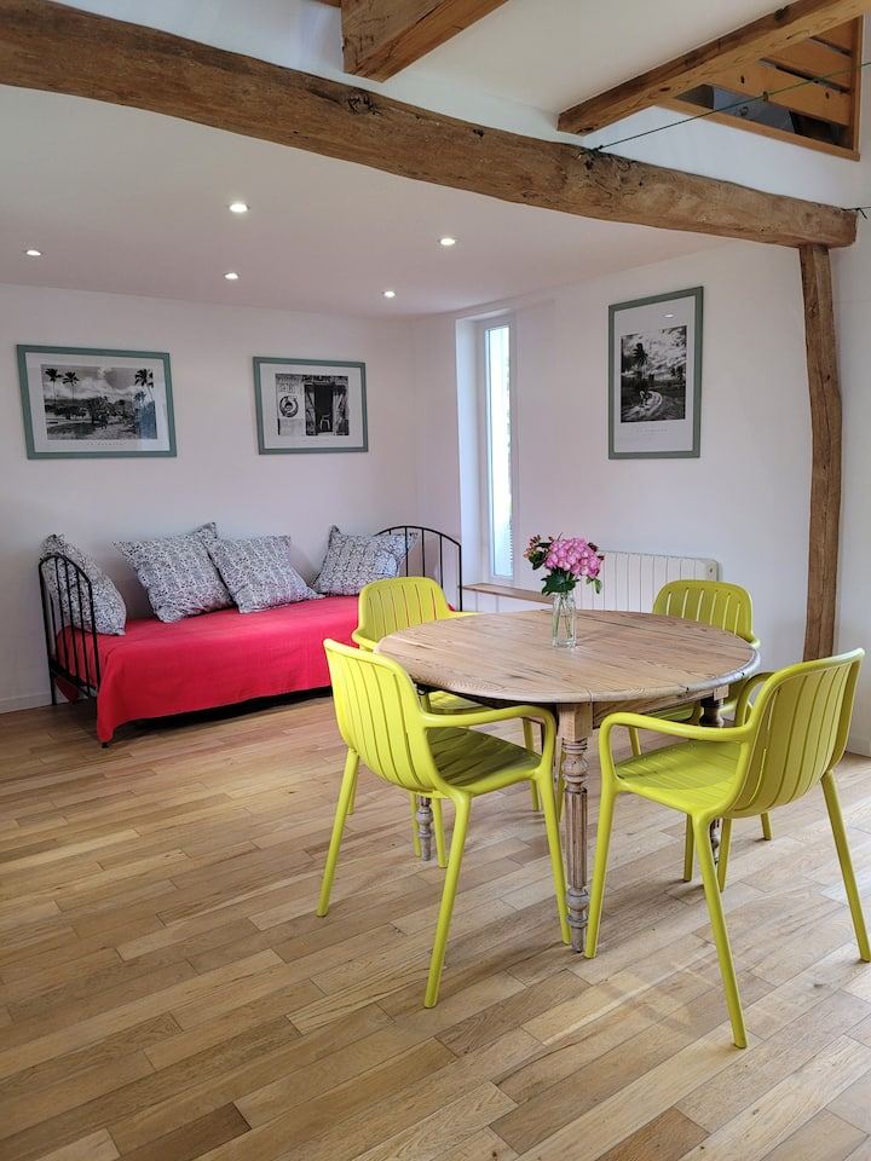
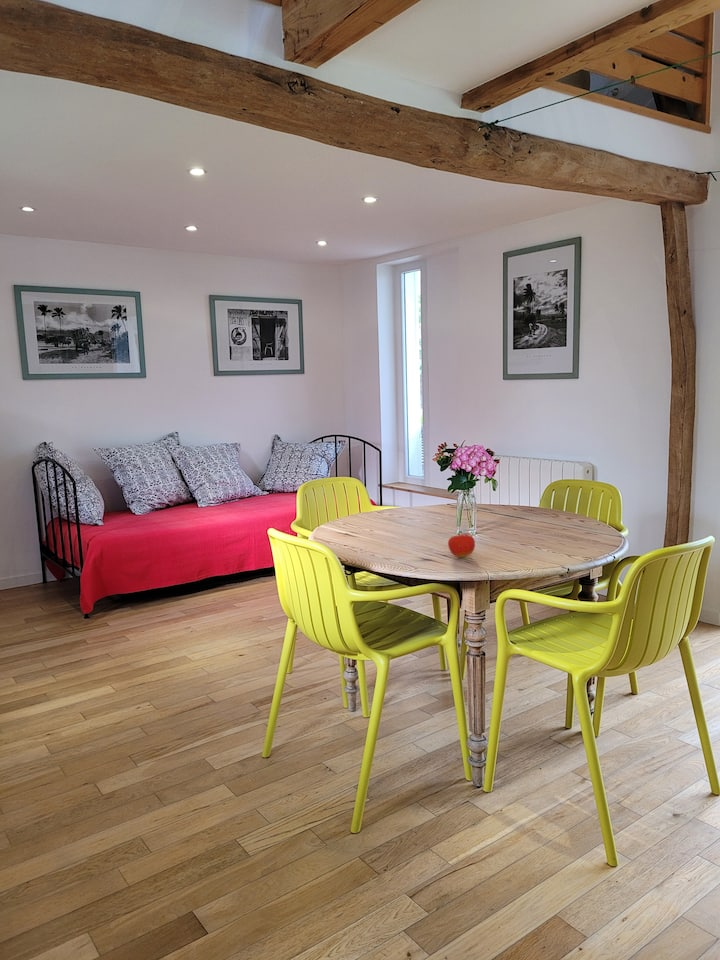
+ fruit [447,530,476,558]
